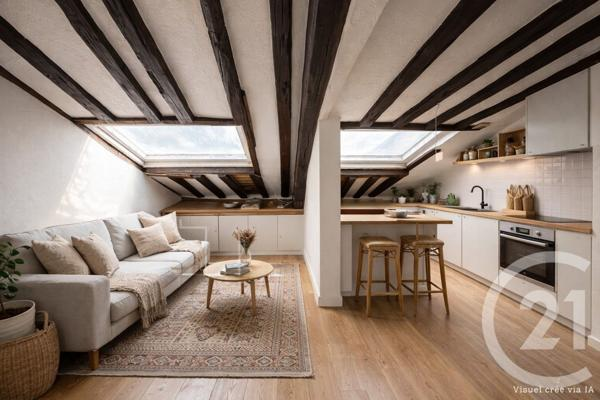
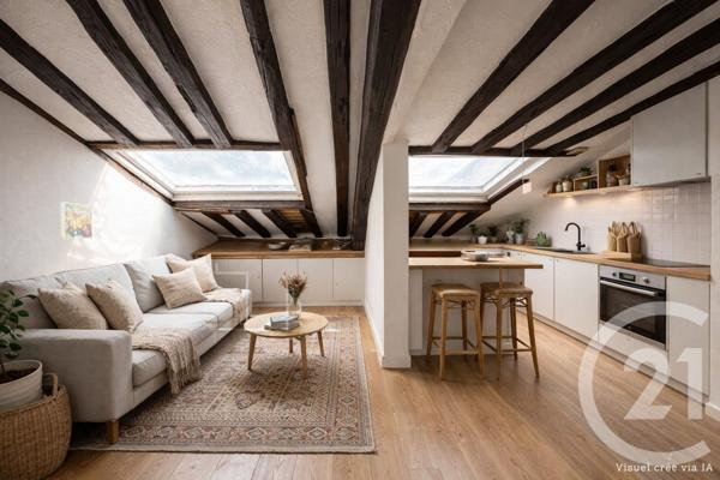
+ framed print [59,200,94,240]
